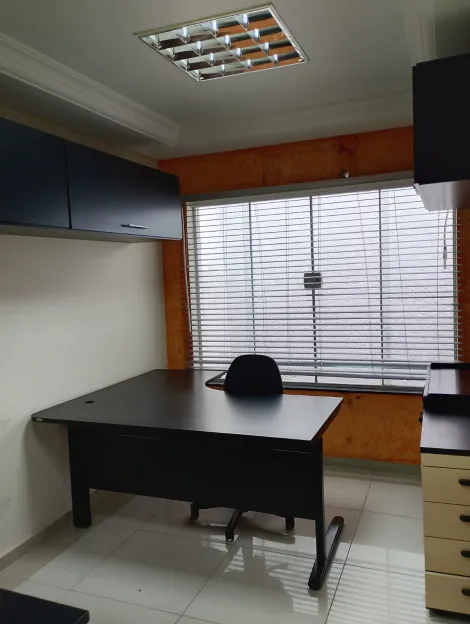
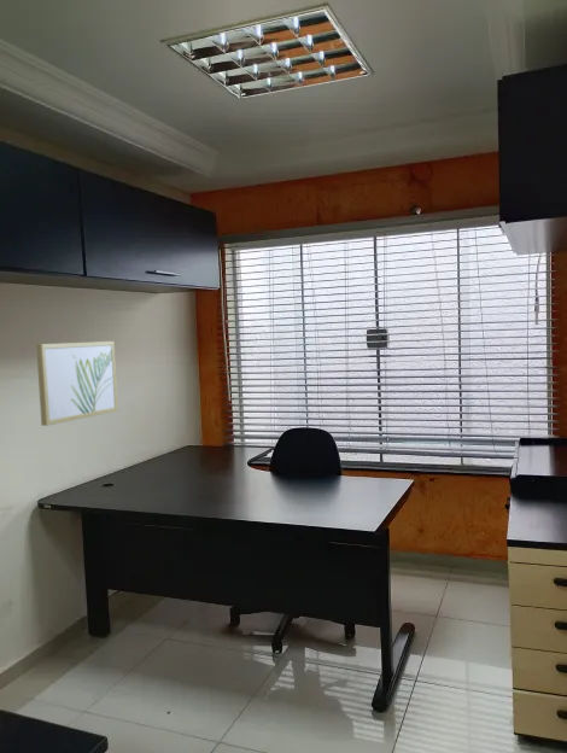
+ wall art [35,340,119,427]
